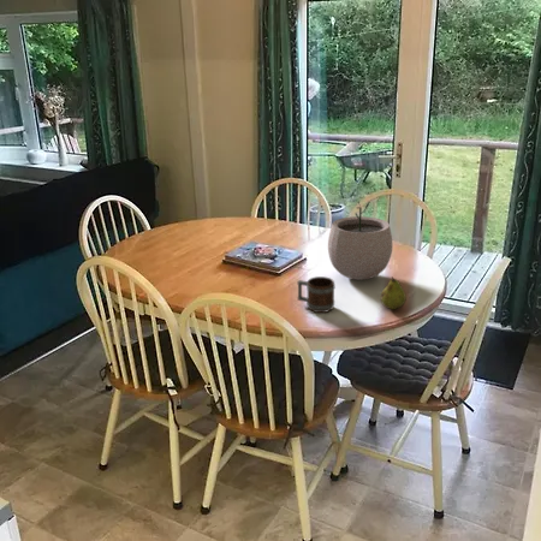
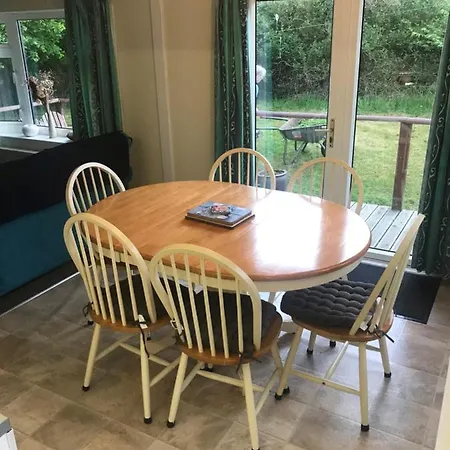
- fruit [380,275,408,310]
- mug [297,275,337,314]
- plant pot [327,200,393,281]
